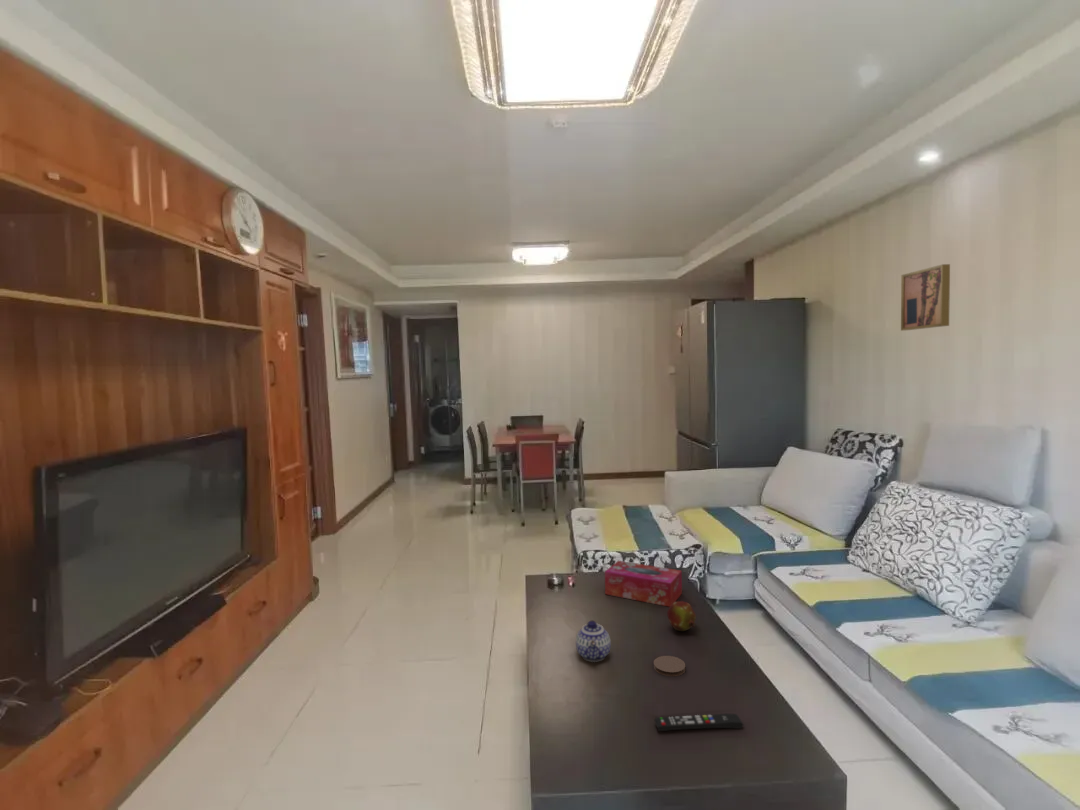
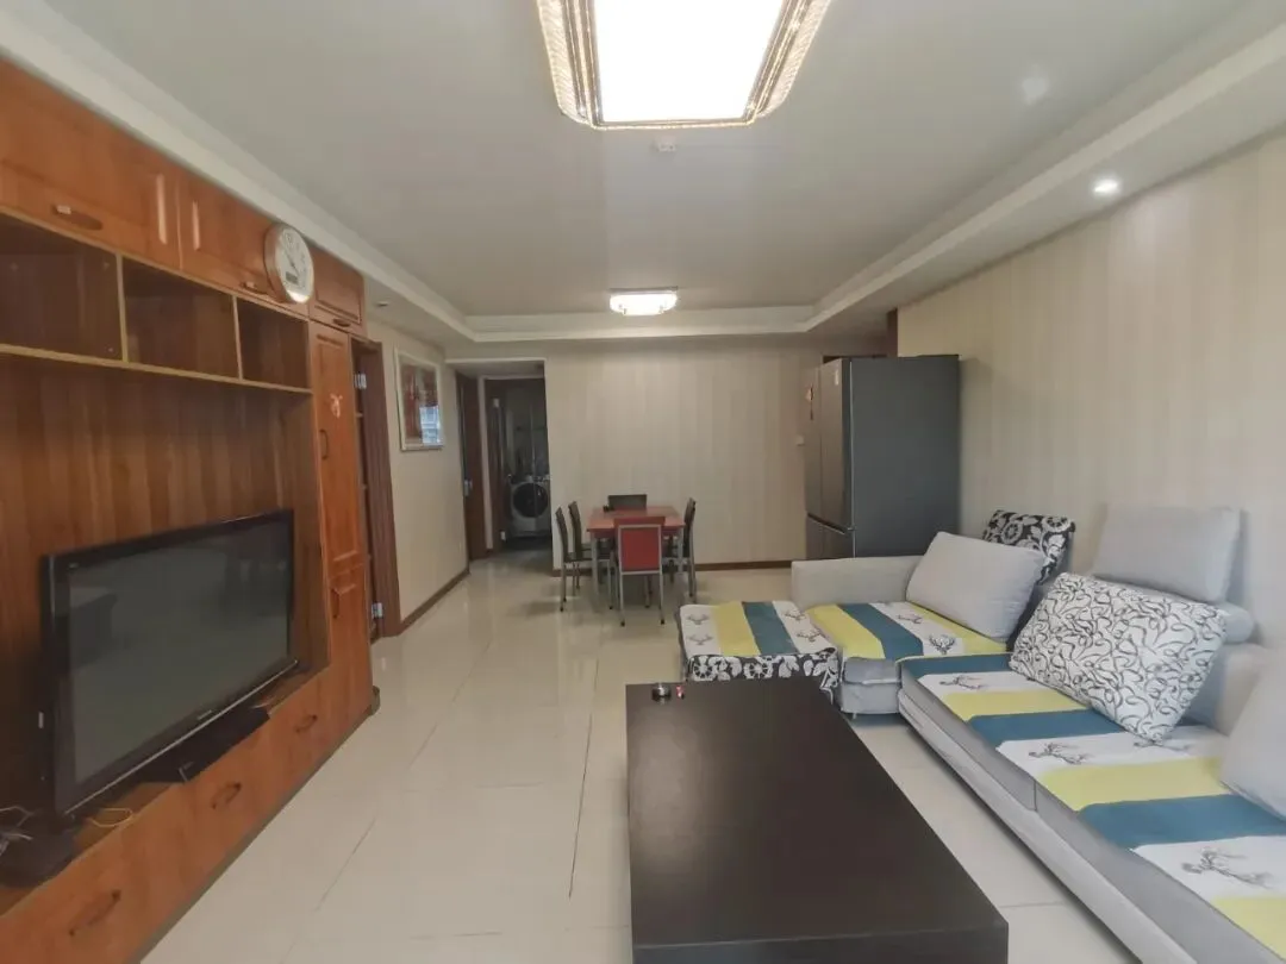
- fruit [666,600,697,632]
- tissue box [604,560,683,608]
- teapot [575,620,612,663]
- wall art [900,263,951,332]
- remote control [653,713,745,732]
- coaster [653,655,686,677]
